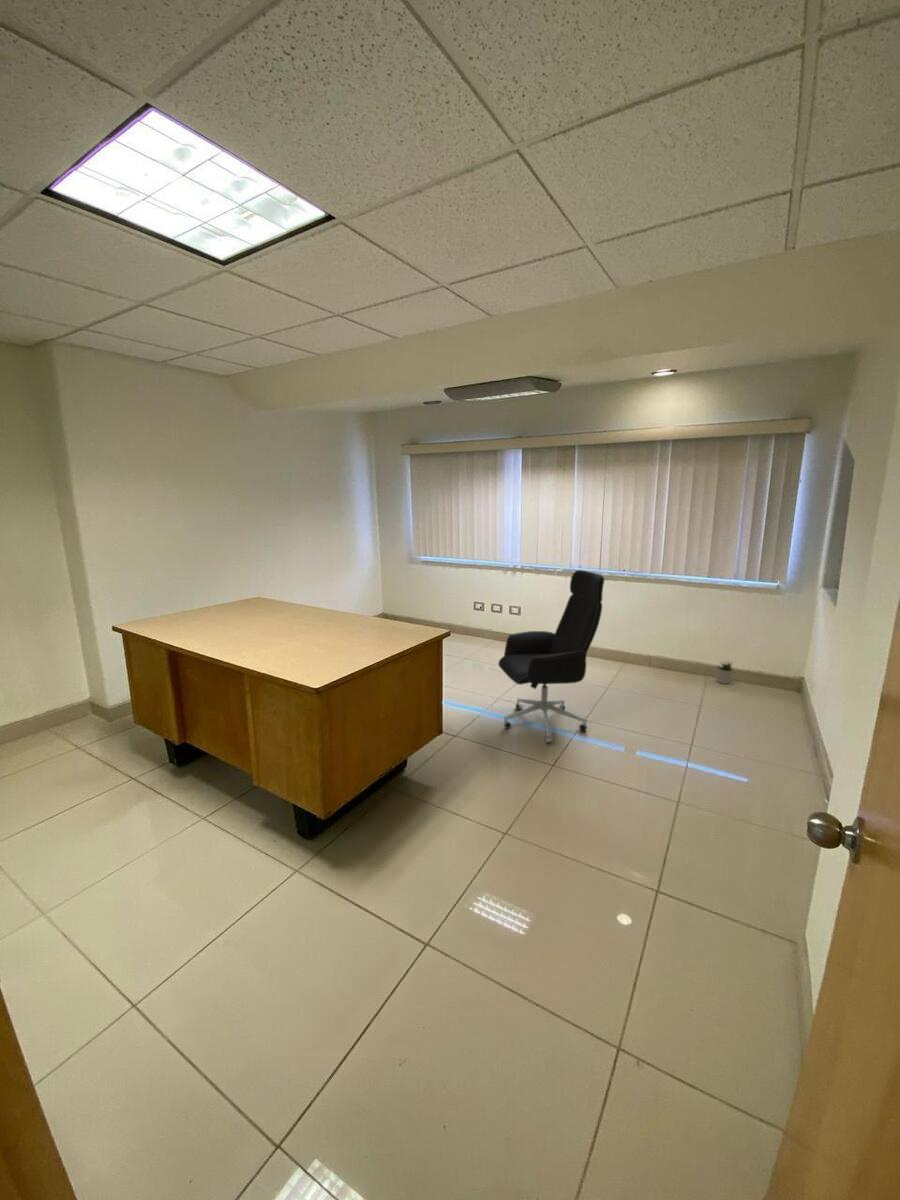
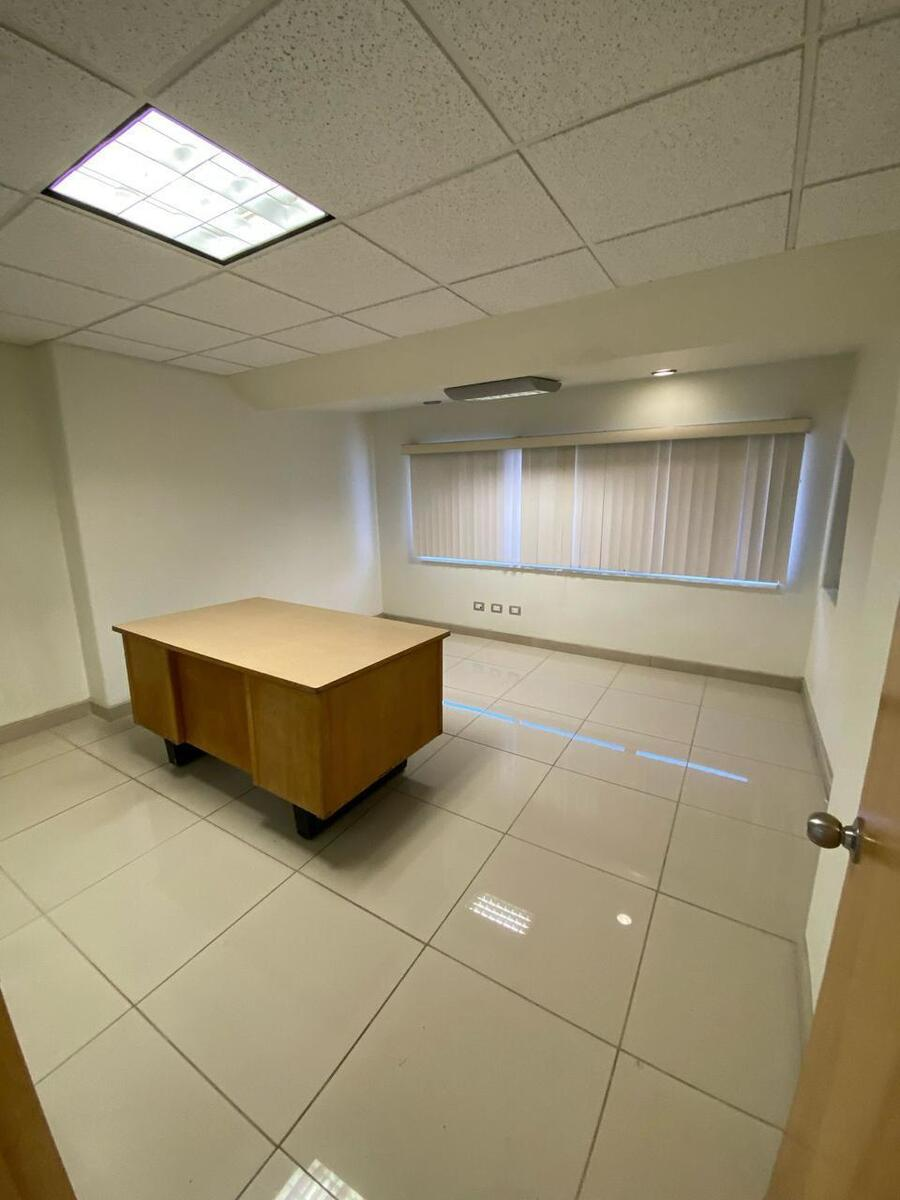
- potted plant [715,660,734,685]
- office chair [497,569,606,744]
